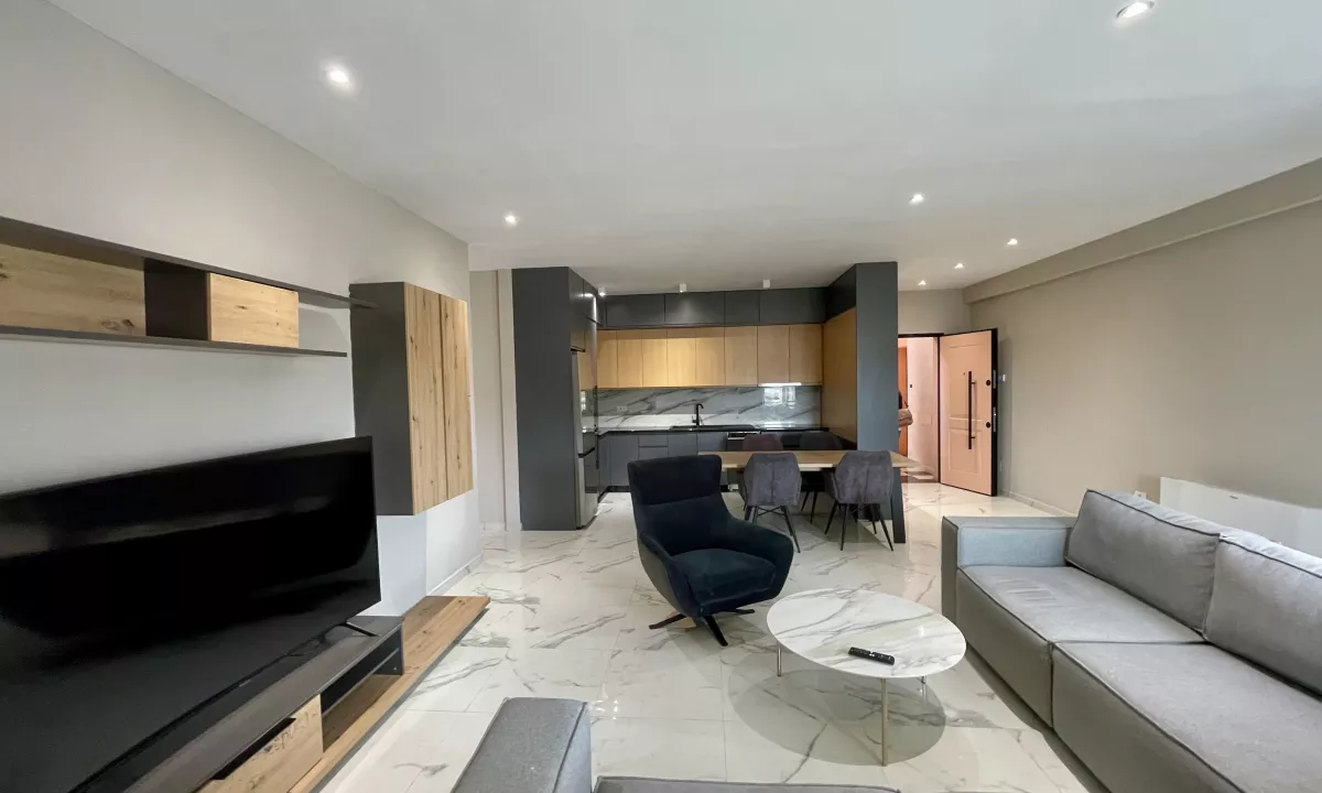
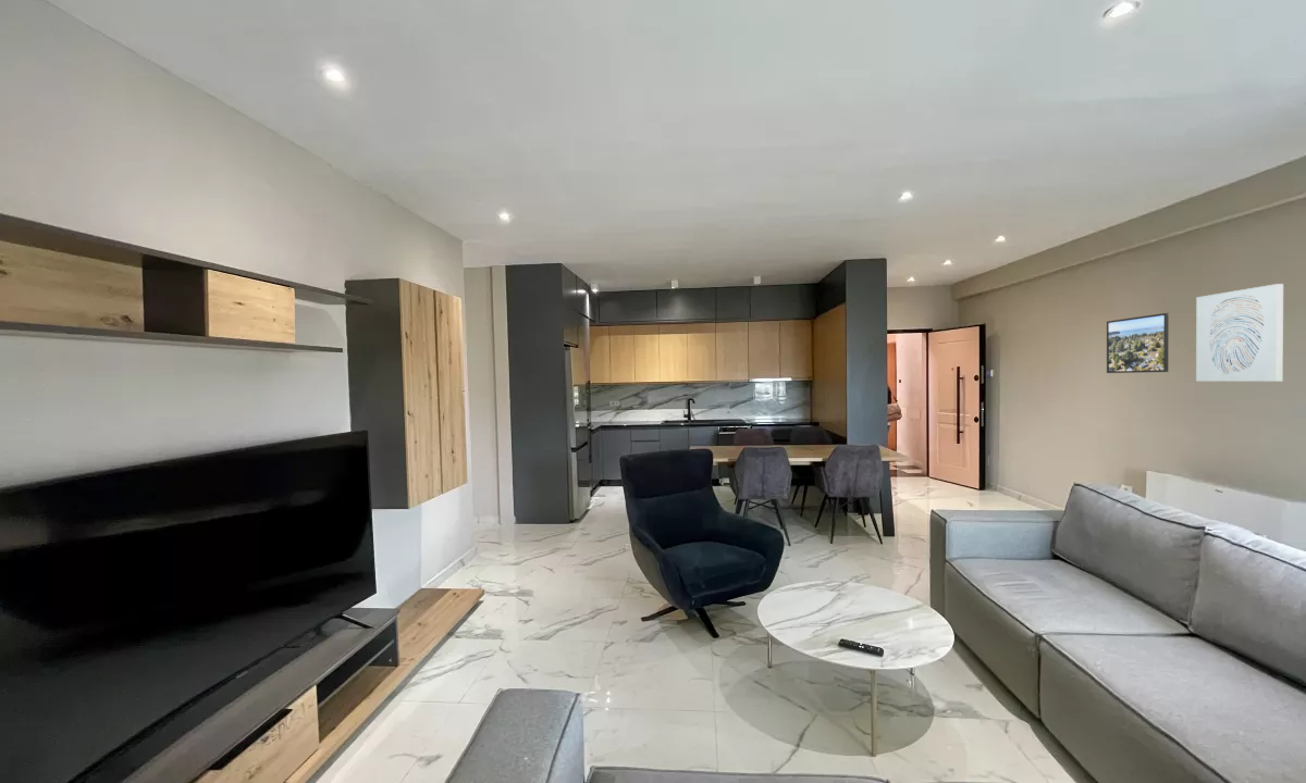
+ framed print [1106,312,1170,374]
+ wall art [1195,283,1284,383]
